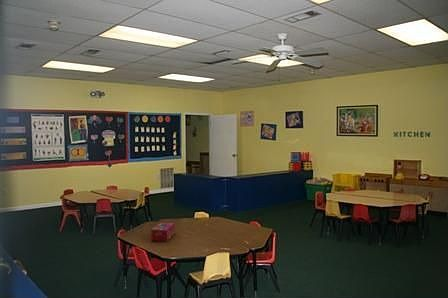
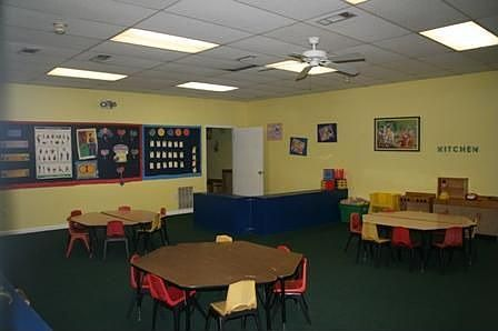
- tissue box [150,222,176,242]
